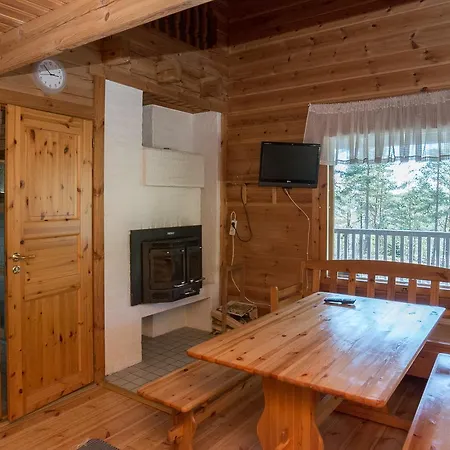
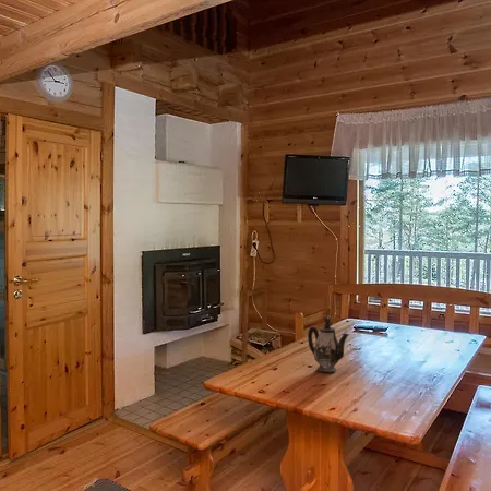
+ teapot [307,314,350,373]
